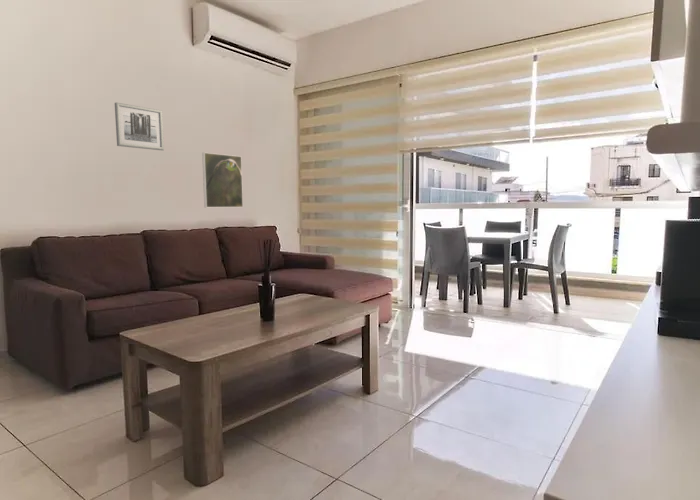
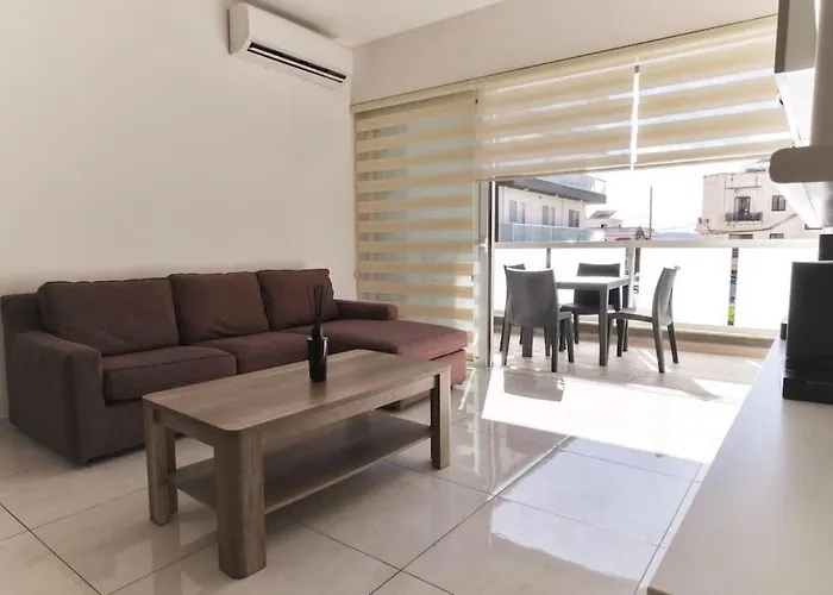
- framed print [201,152,244,208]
- wall art [114,102,165,151]
